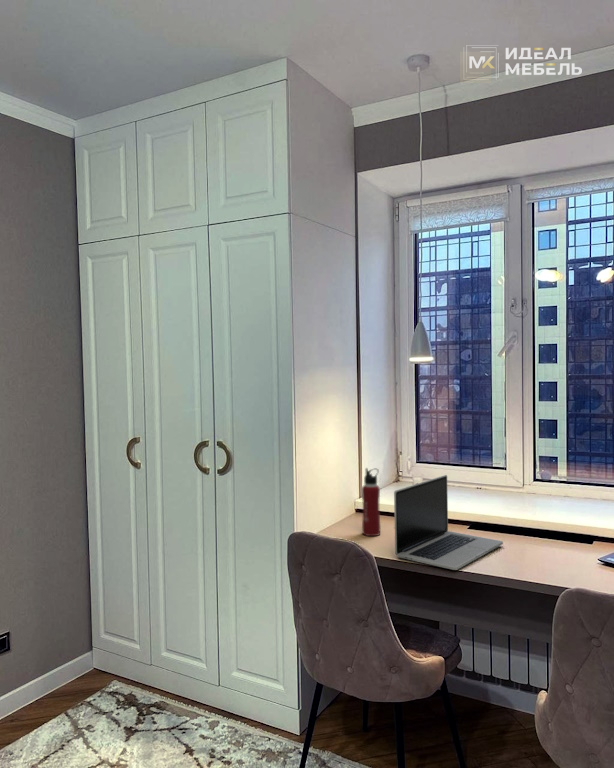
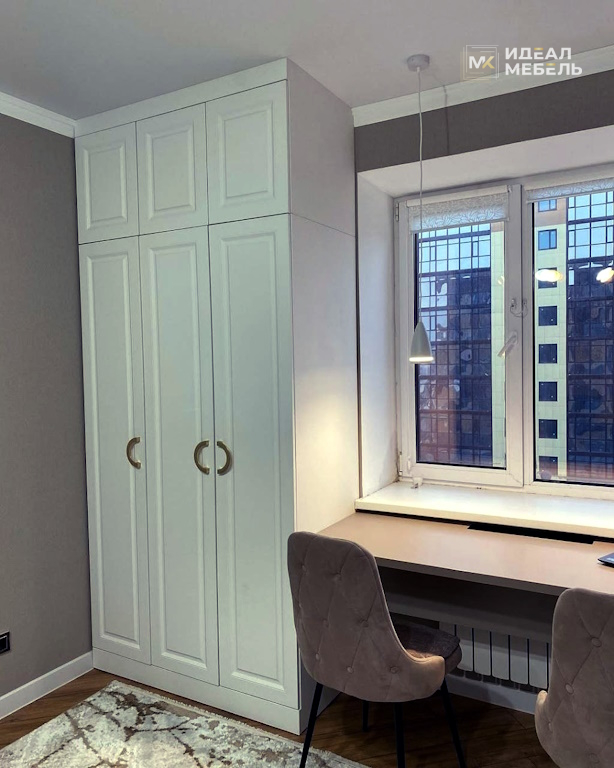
- water bottle [361,467,381,537]
- laptop [393,474,504,571]
